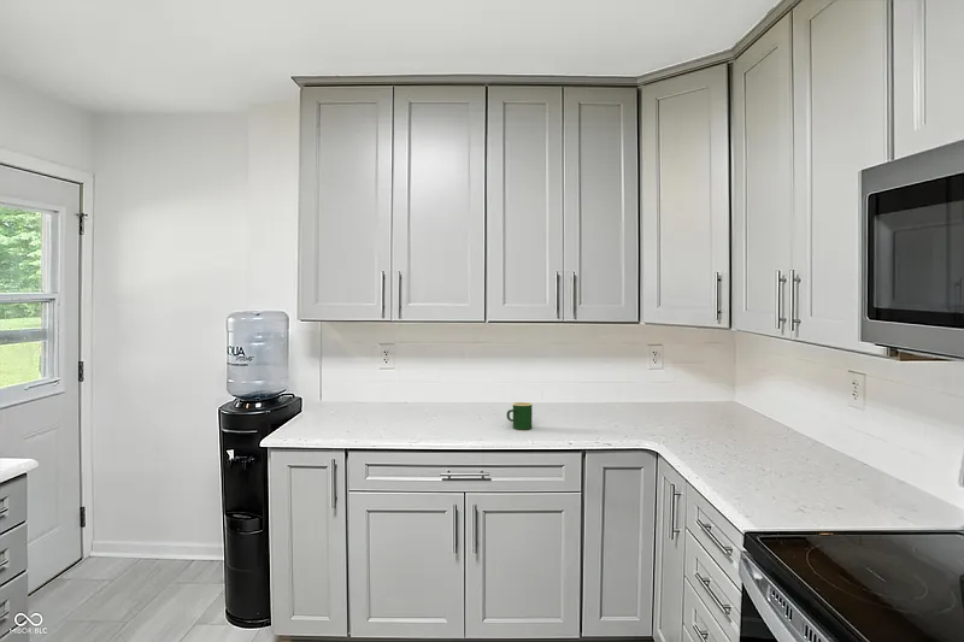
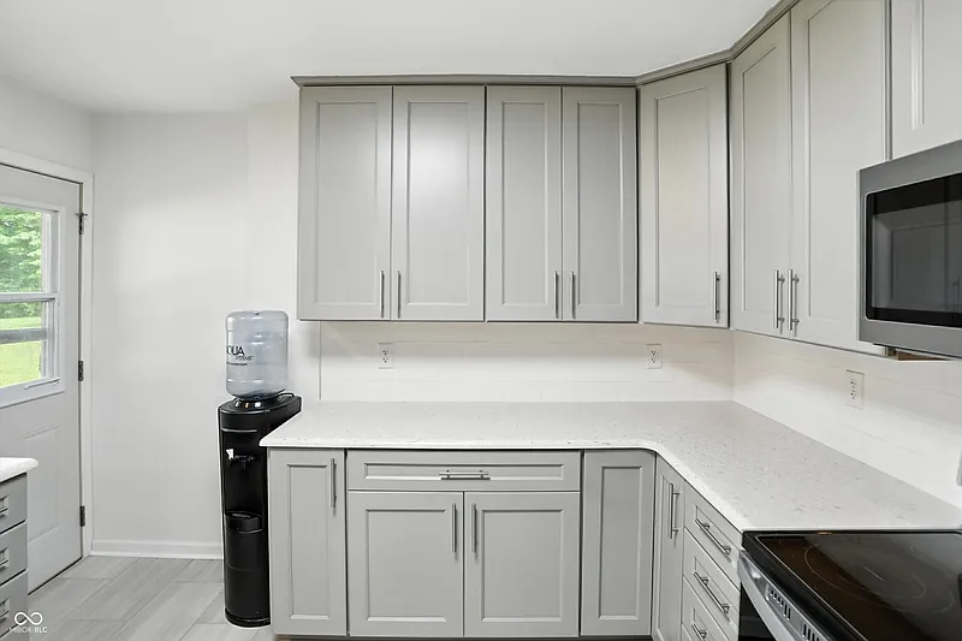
- mug [505,401,534,431]
